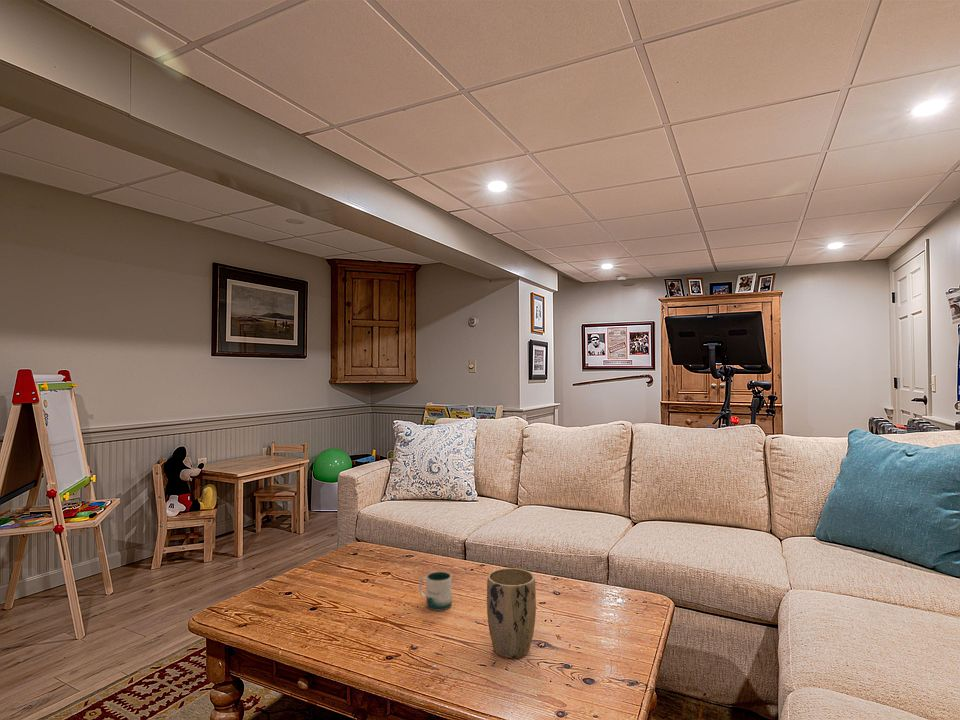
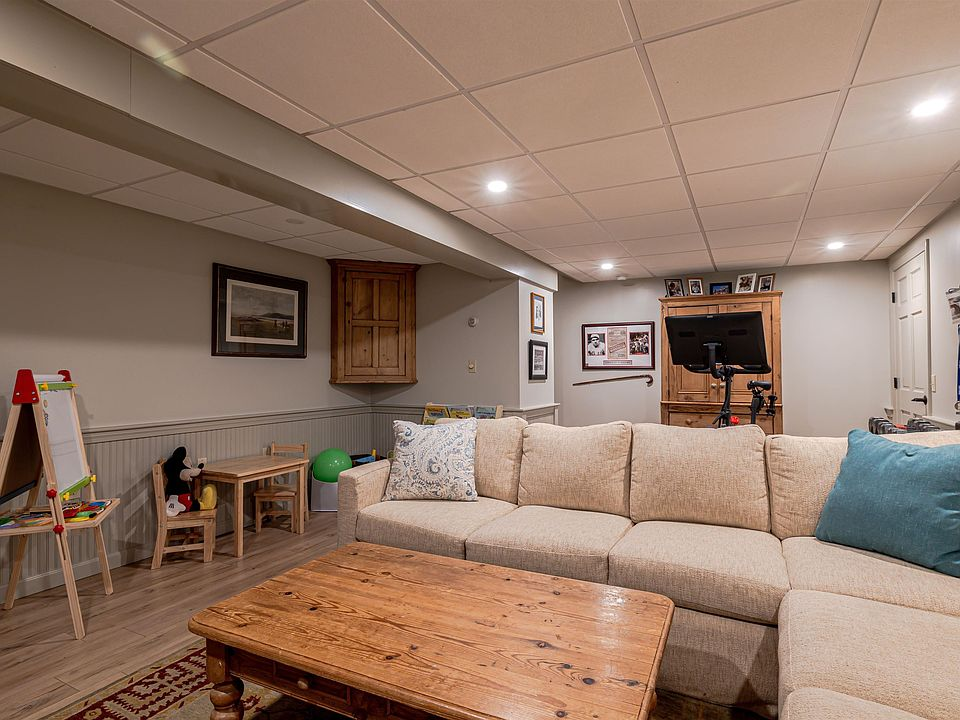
- plant pot [486,567,537,659]
- mug [418,571,453,612]
